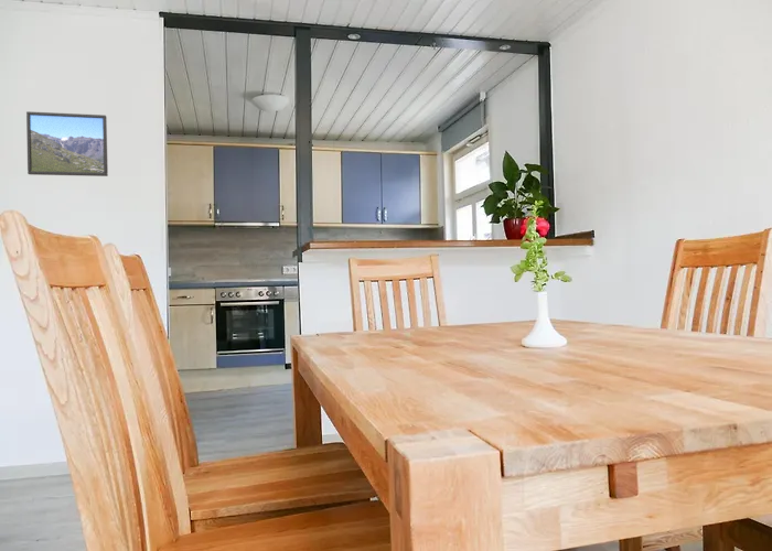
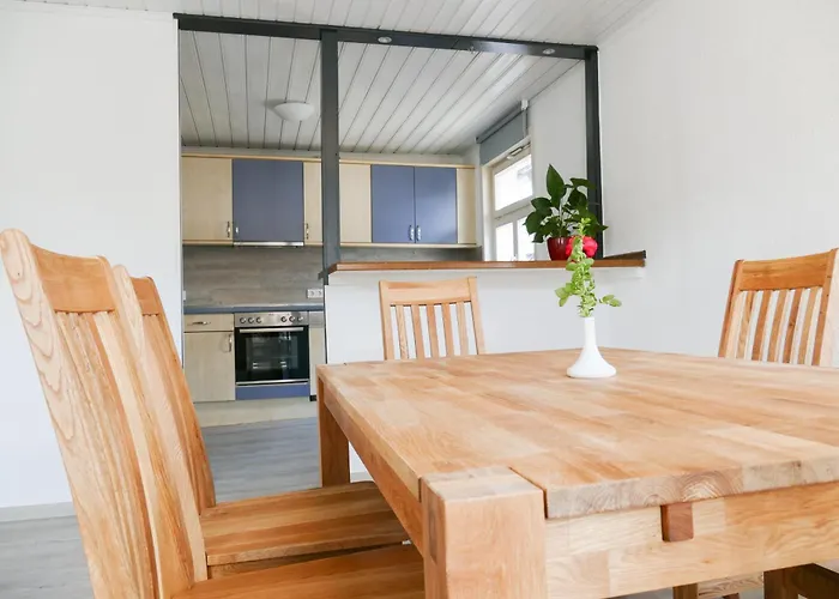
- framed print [25,110,109,177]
